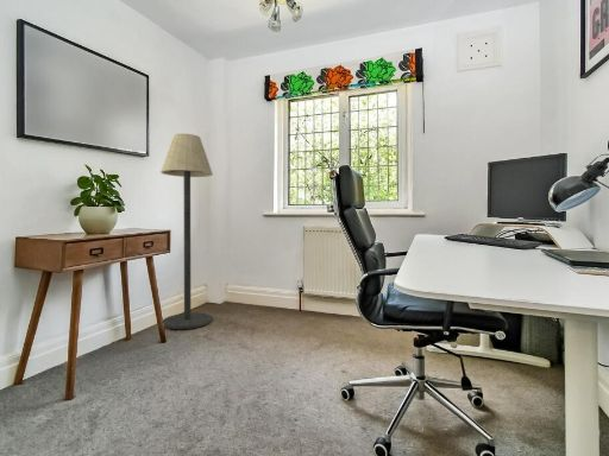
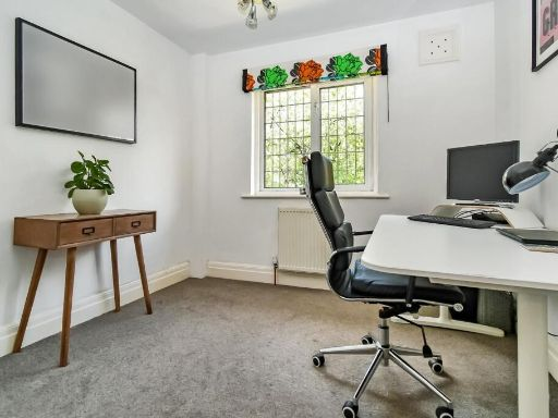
- floor lamp [159,133,214,330]
